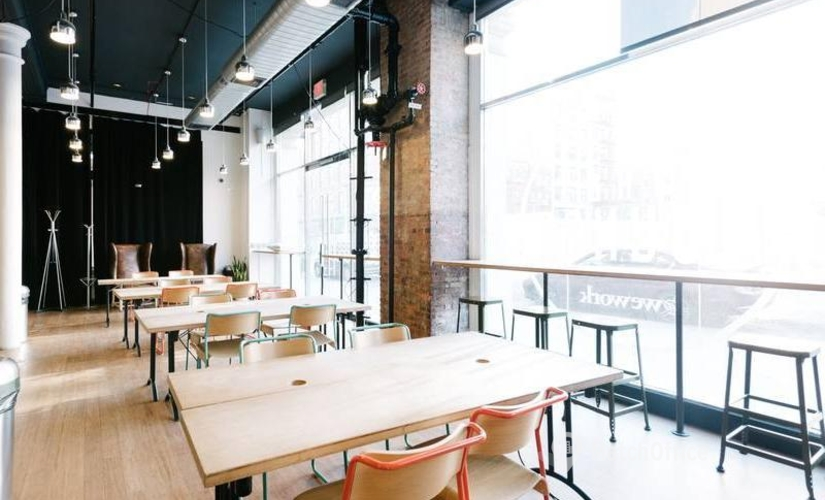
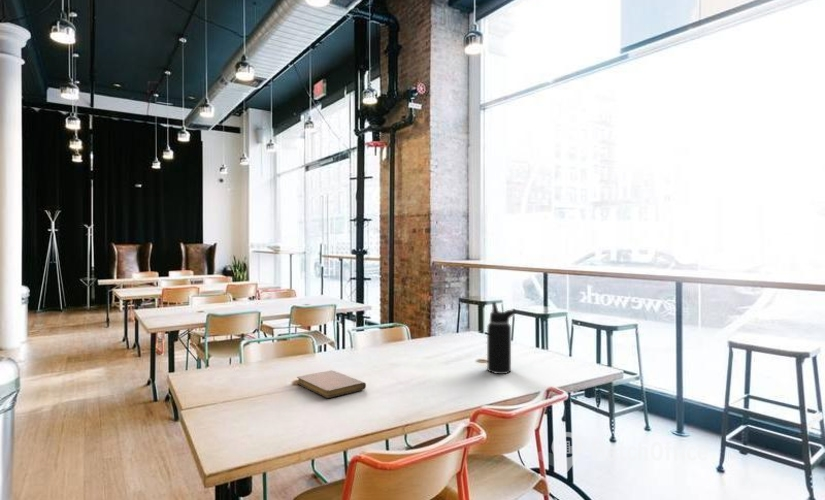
+ notebook [296,369,367,399]
+ water bottle [486,301,518,375]
